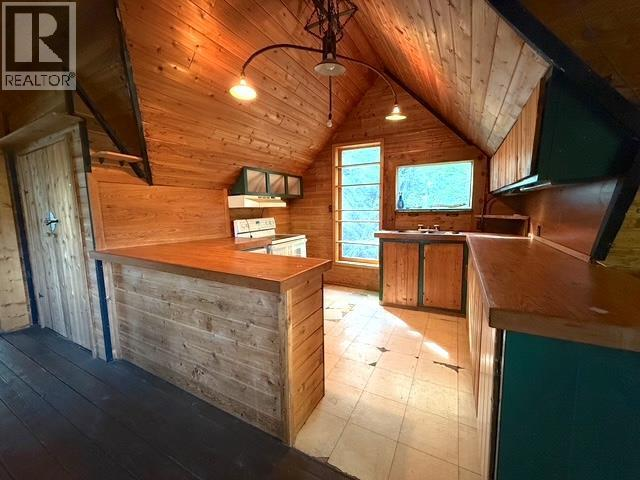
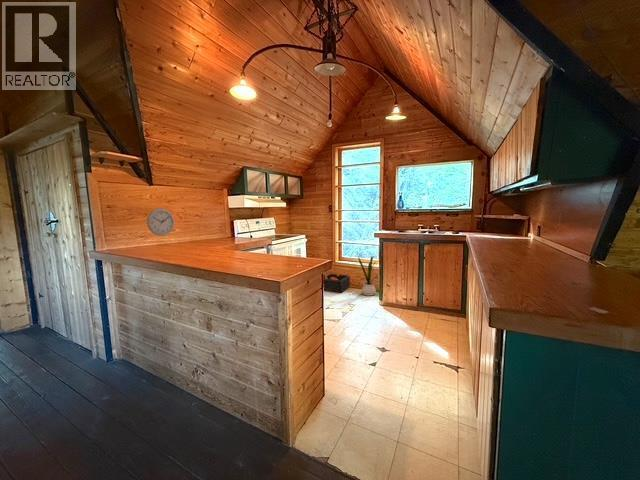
+ wall clock [146,207,176,237]
+ house plant [355,251,380,296]
+ basket [323,272,351,293]
